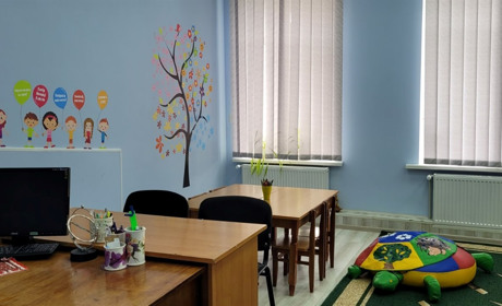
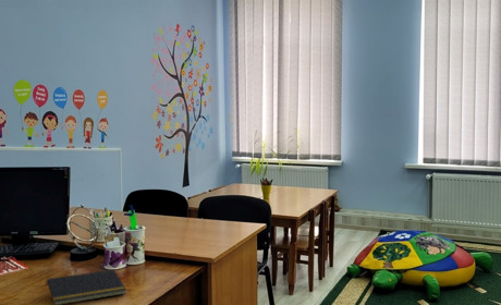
+ notepad [44,268,127,305]
